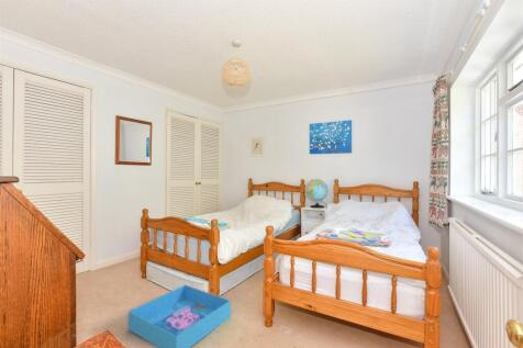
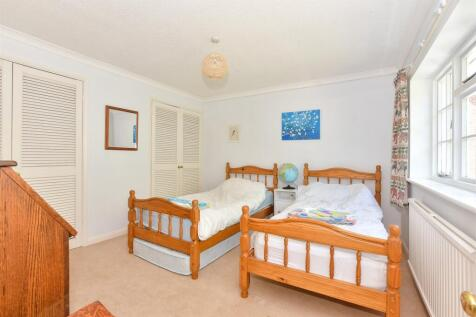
- storage bin [127,283,232,348]
